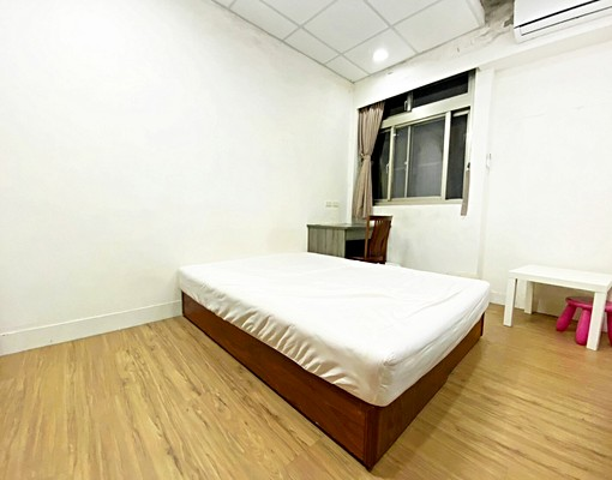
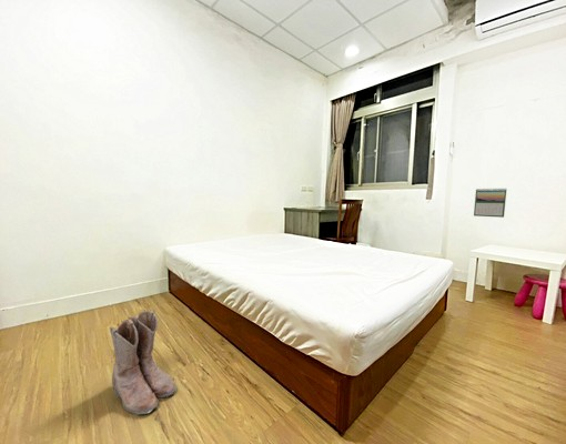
+ calendar [473,188,507,219]
+ boots [109,310,178,416]
